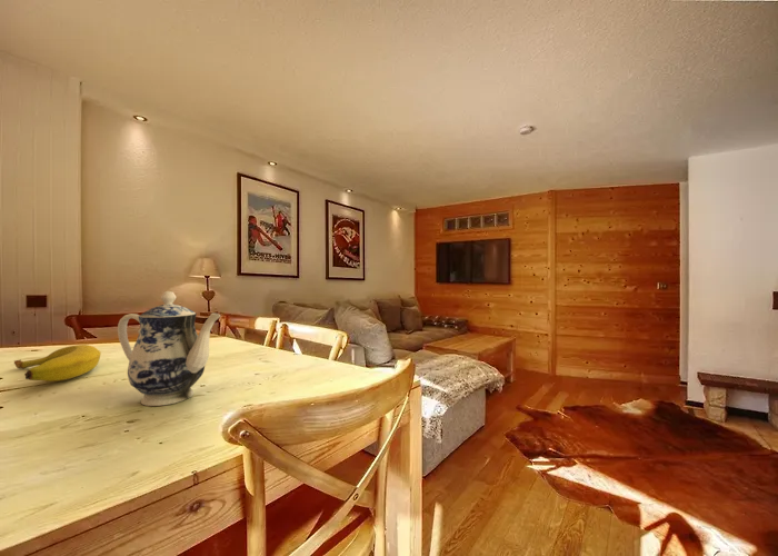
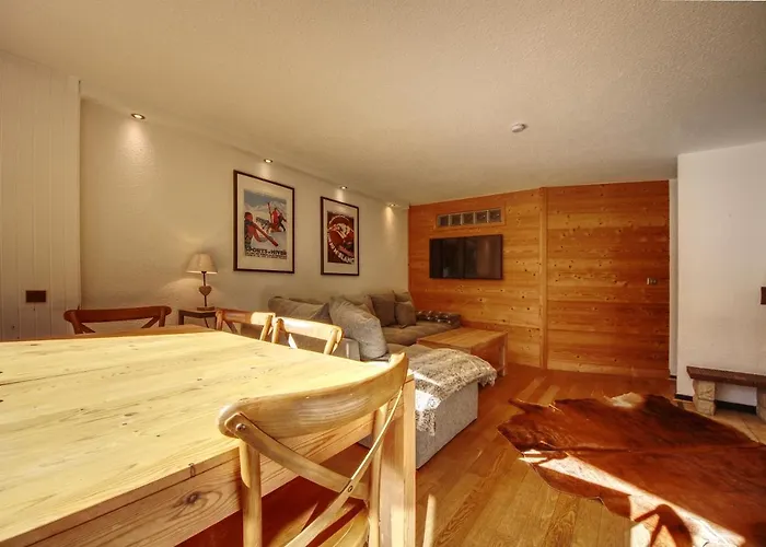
- teapot [117,290,221,407]
- banana [13,344,102,383]
